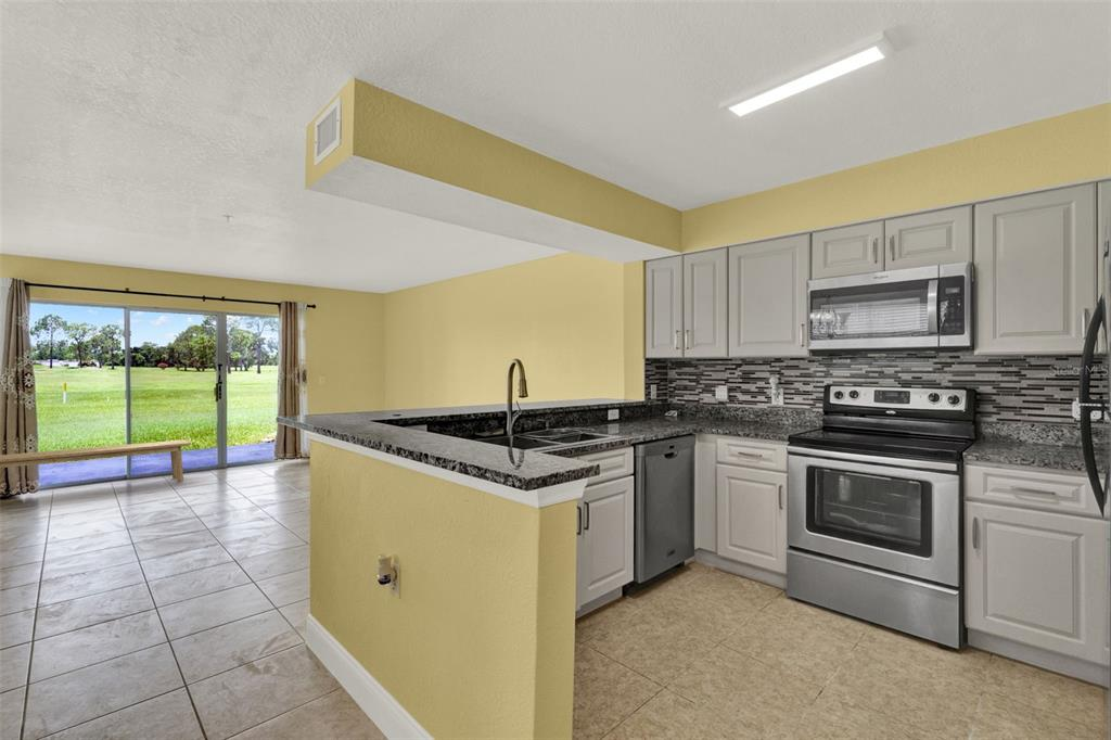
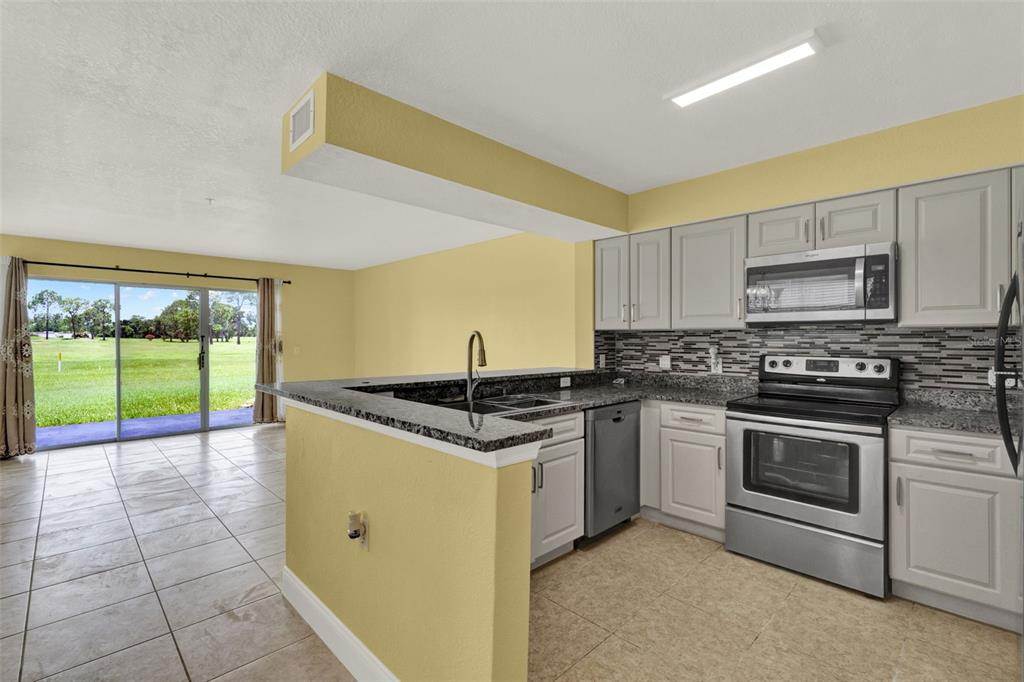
- bench [0,438,192,483]
